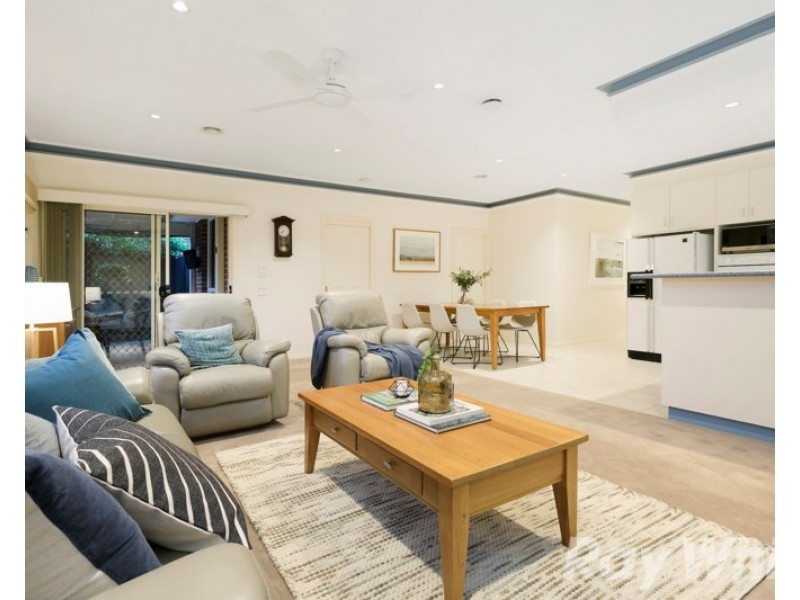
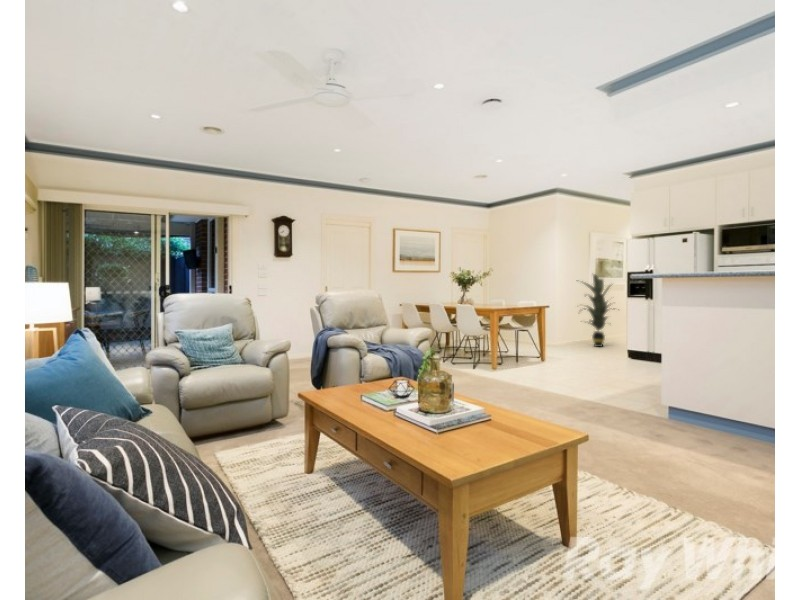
+ indoor plant [575,273,622,348]
